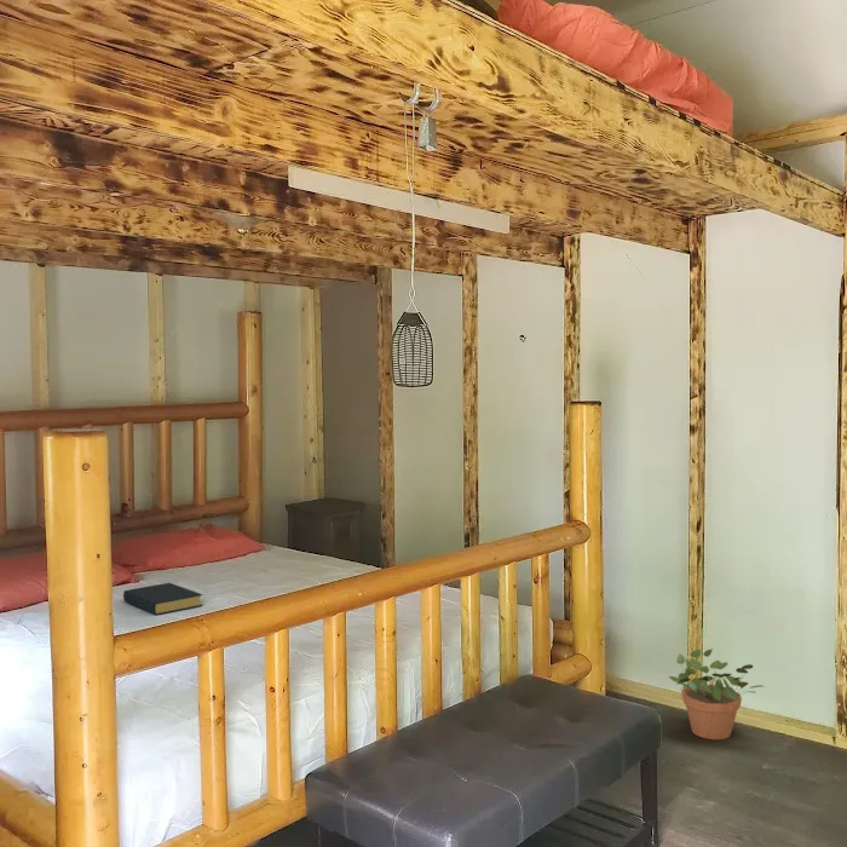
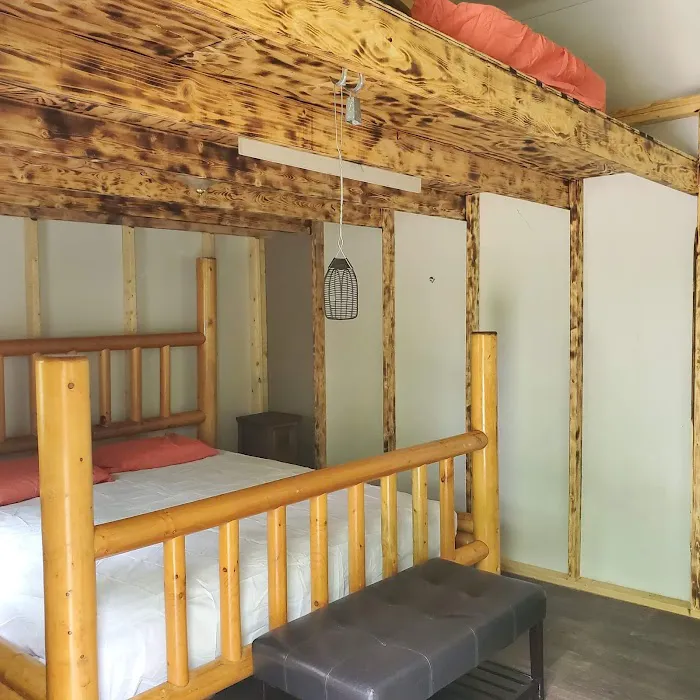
- hardback book [122,582,203,616]
- potted plant [668,647,766,741]
